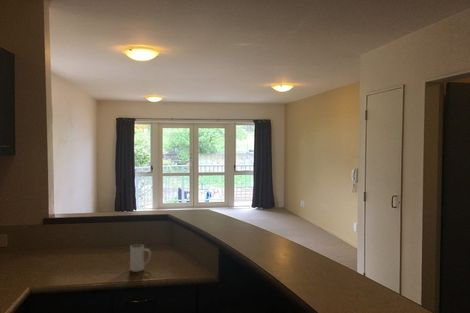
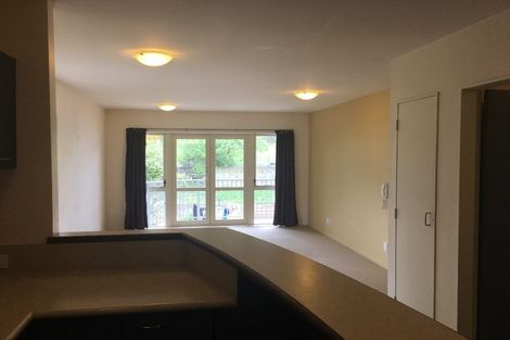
- mug [129,243,152,273]
